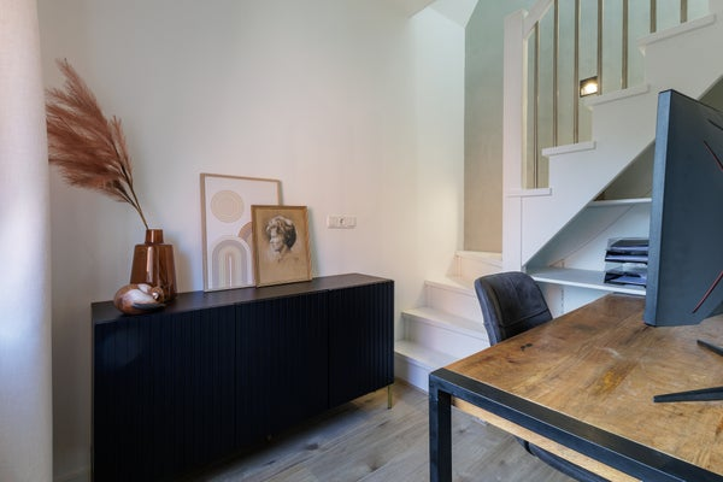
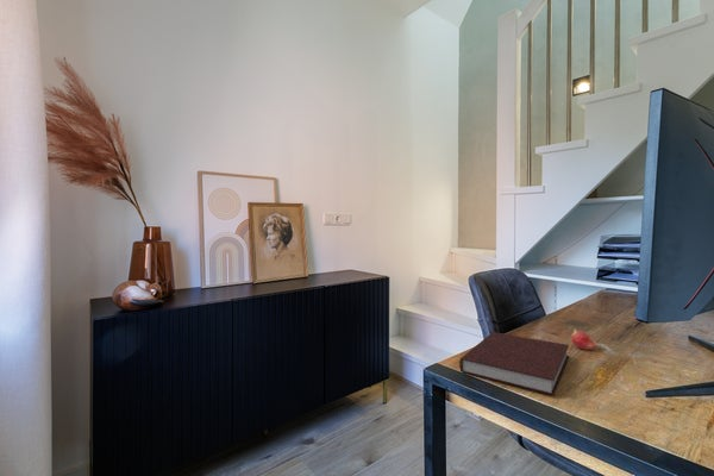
+ fruit [570,327,597,351]
+ notebook [458,331,570,396]
